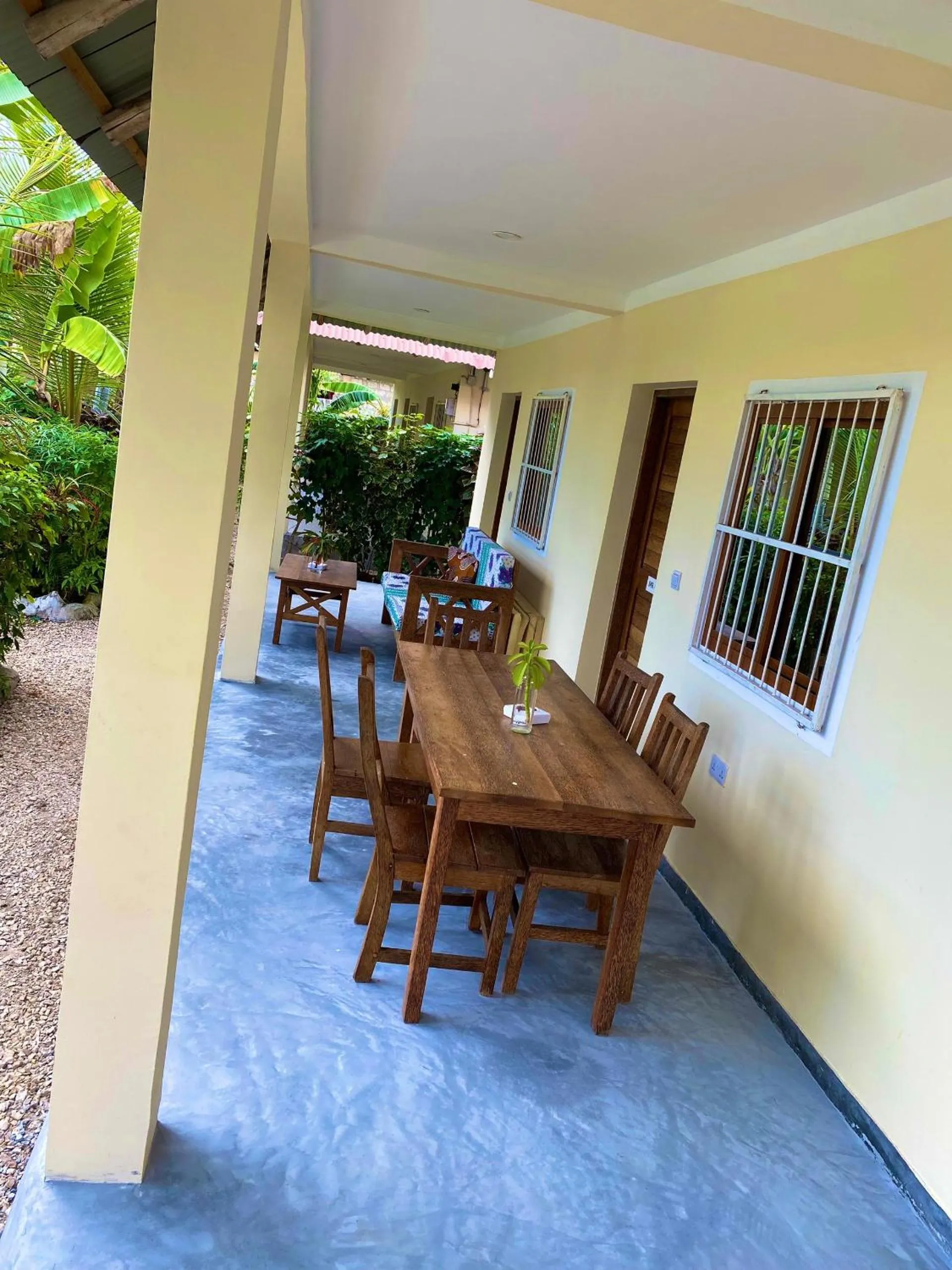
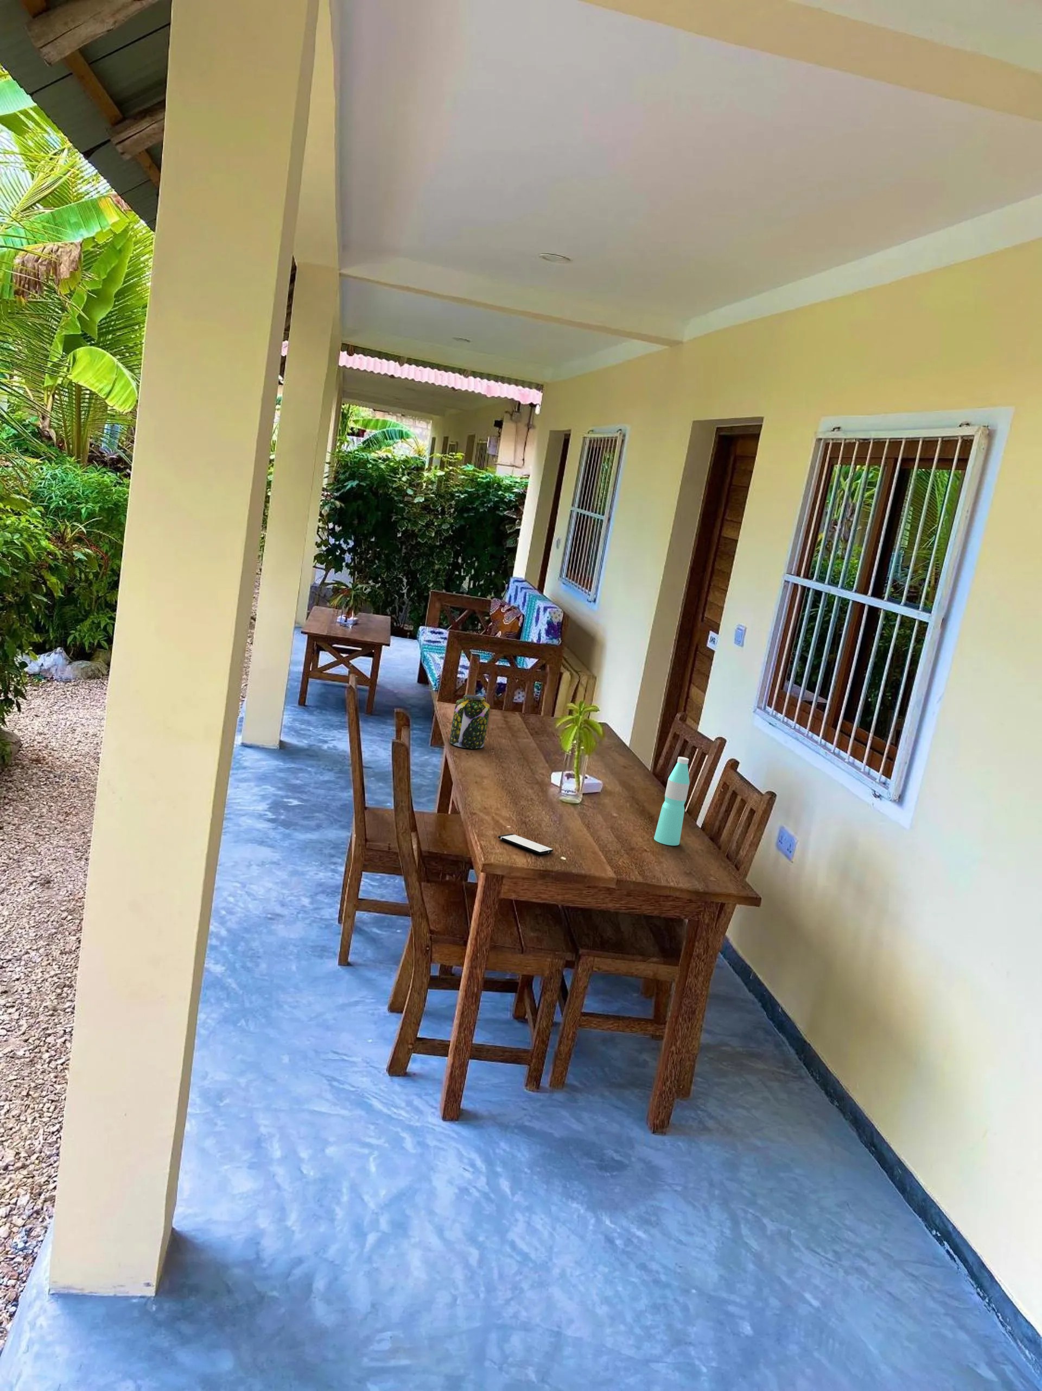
+ water bottle [653,757,691,846]
+ jar [449,694,490,749]
+ smartphone [498,834,554,854]
